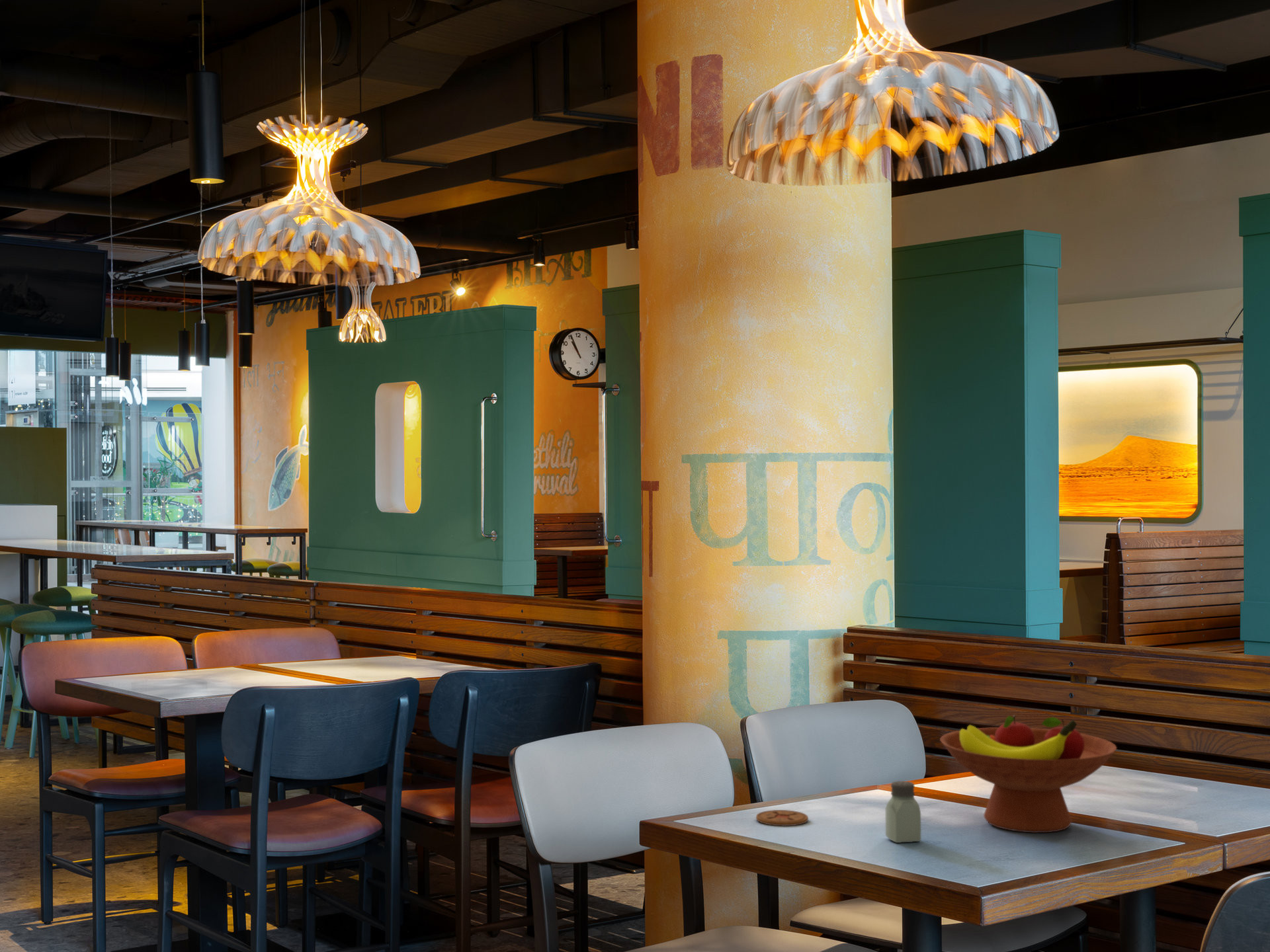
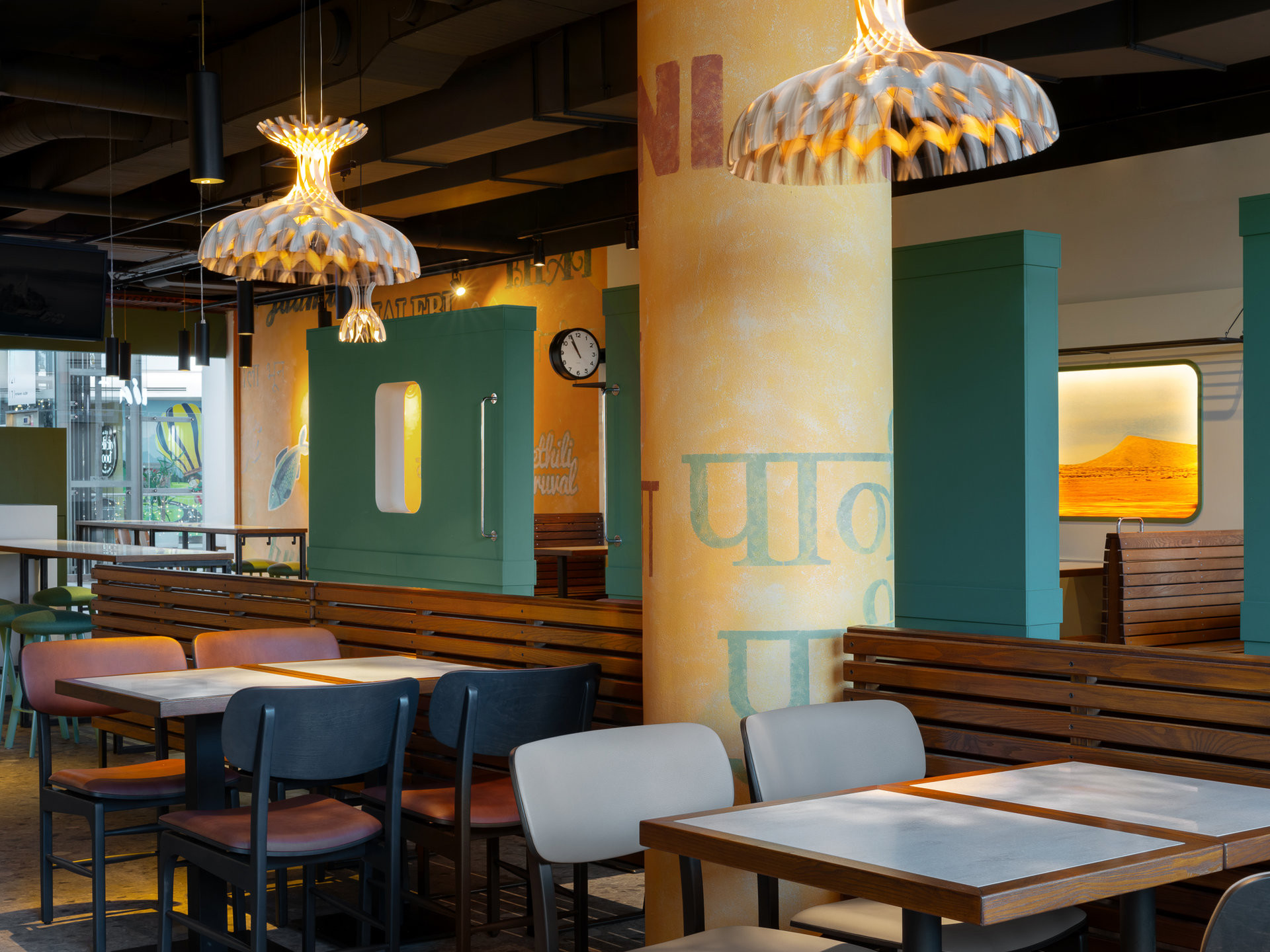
- saltshaker [885,780,921,844]
- coaster [755,809,809,826]
- fruit bowl [939,715,1117,834]
